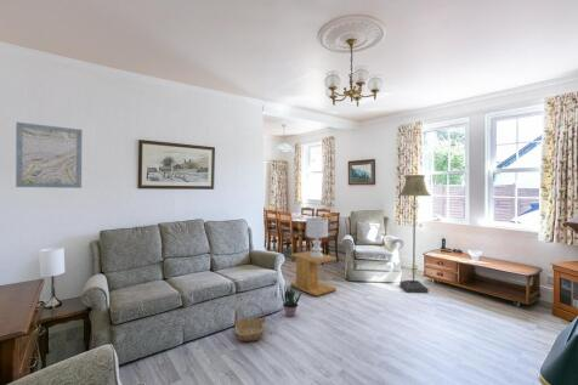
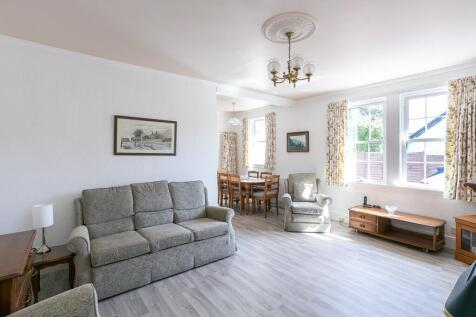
- basket [233,301,266,342]
- wall art [15,121,83,189]
- floor lamp [398,174,432,294]
- side table [289,250,338,296]
- potted plant [280,284,302,318]
- lamp [305,216,329,259]
